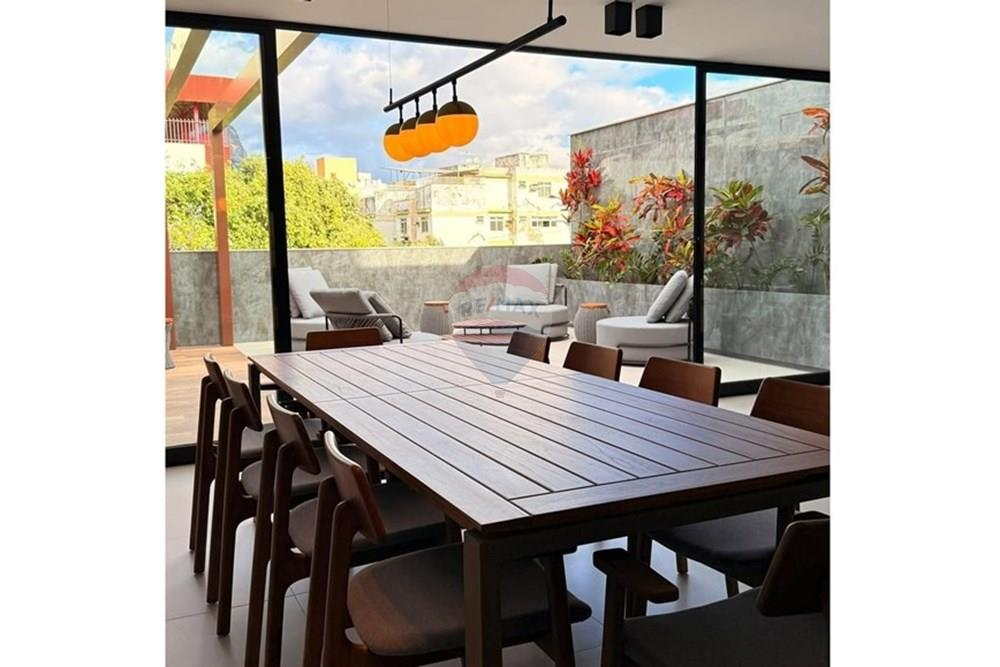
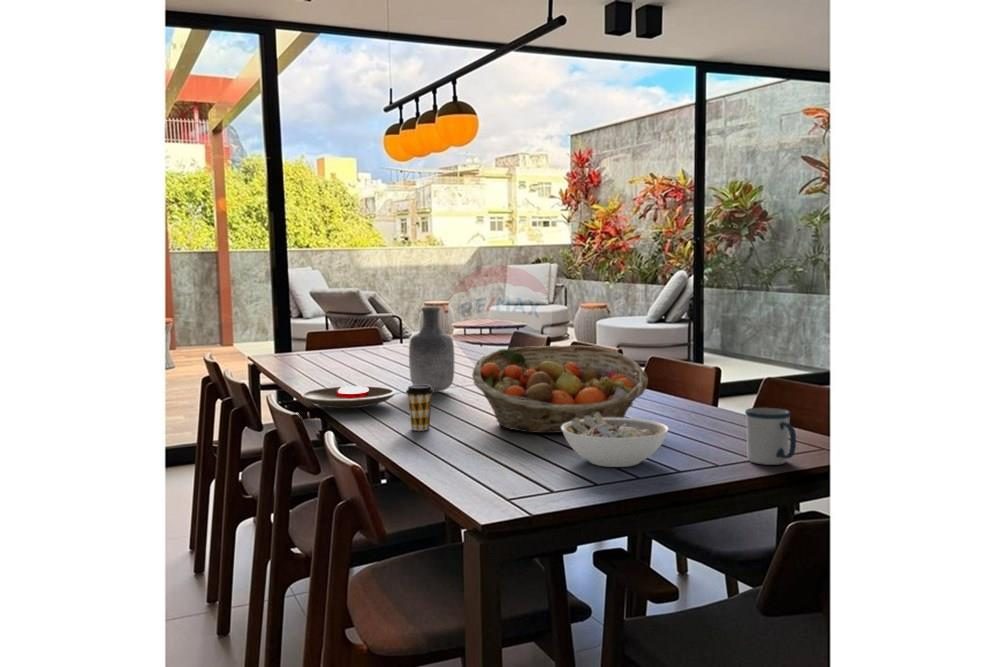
+ vase [408,306,456,393]
+ bowl [561,412,669,468]
+ fruit basket [471,344,649,434]
+ mug [744,406,797,466]
+ coffee cup [405,384,434,432]
+ plate [301,385,397,409]
